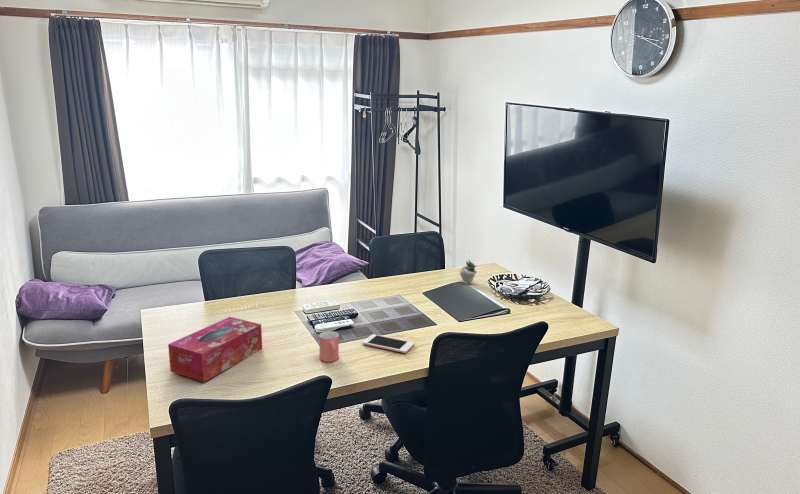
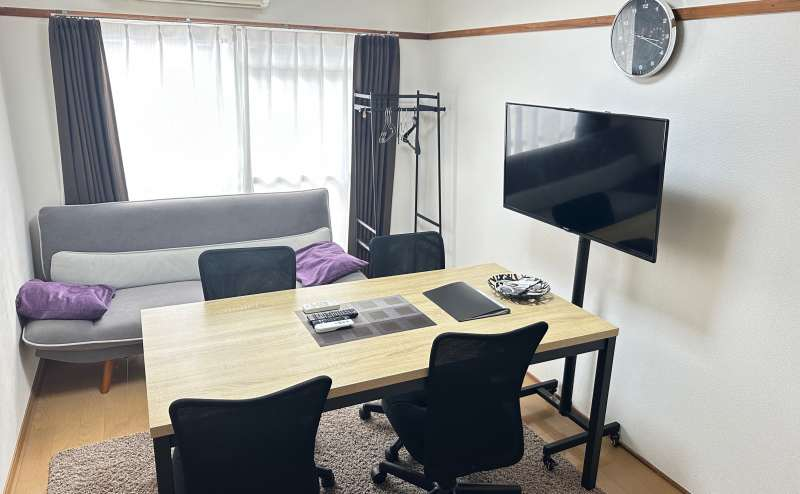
- tissue box [167,316,263,383]
- succulent plant [459,250,478,284]
- cup [318,330,340,363]
- cell phone [362,333,415,354]
